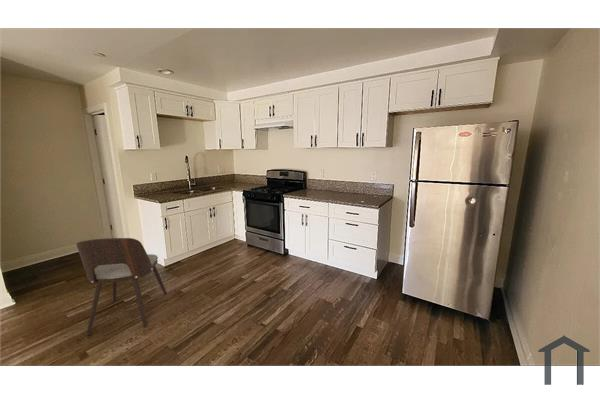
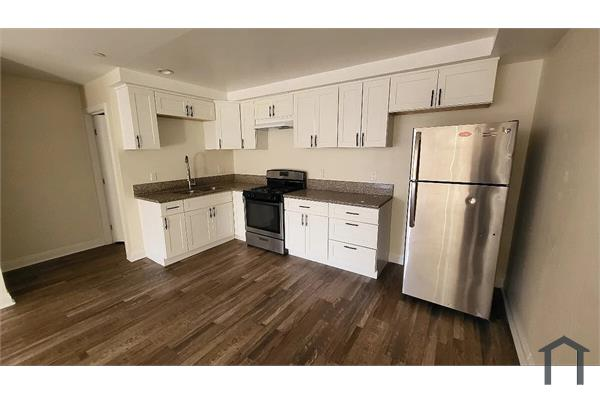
- dining chair [75,237,168,337]
